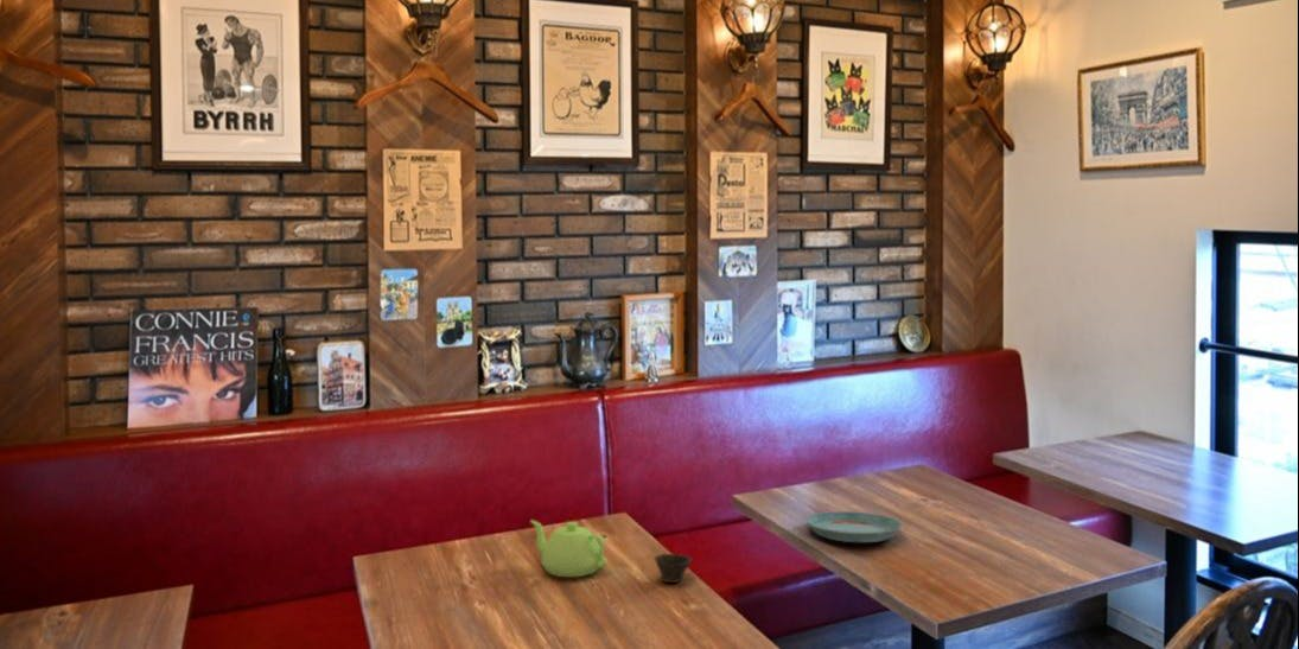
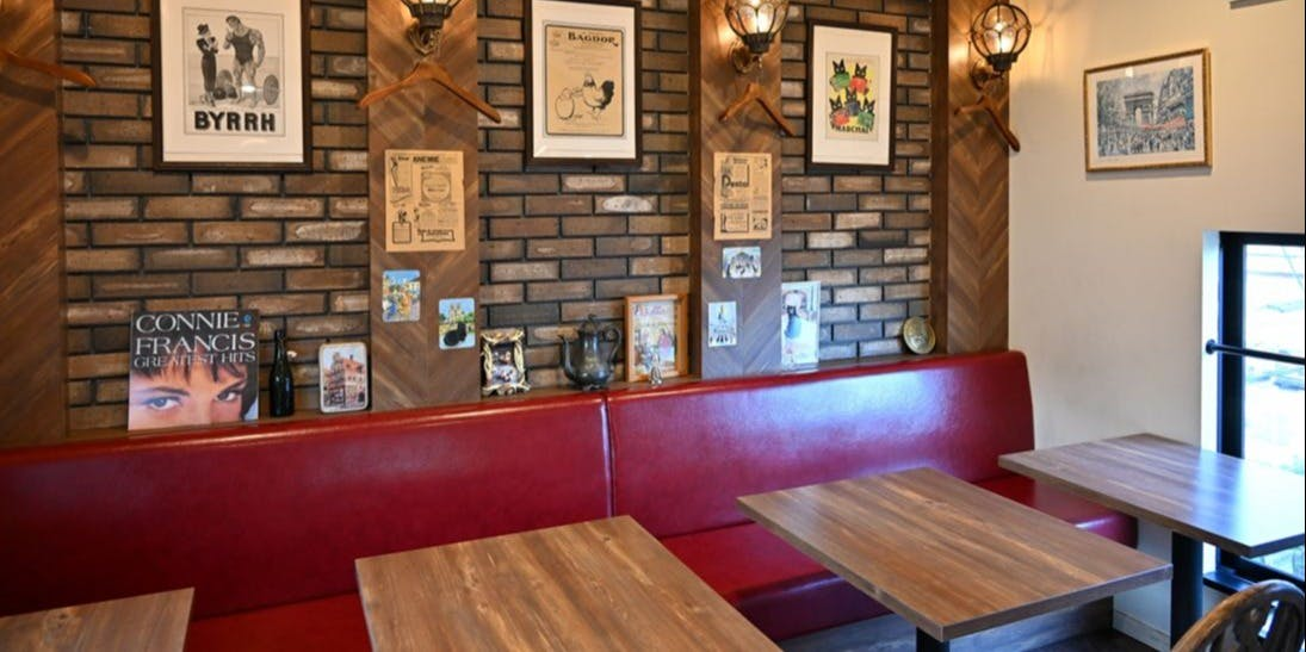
- cup [652,553,693,584]
- saucer [804,510,903,543]
- teapot [529,520,609,578]
